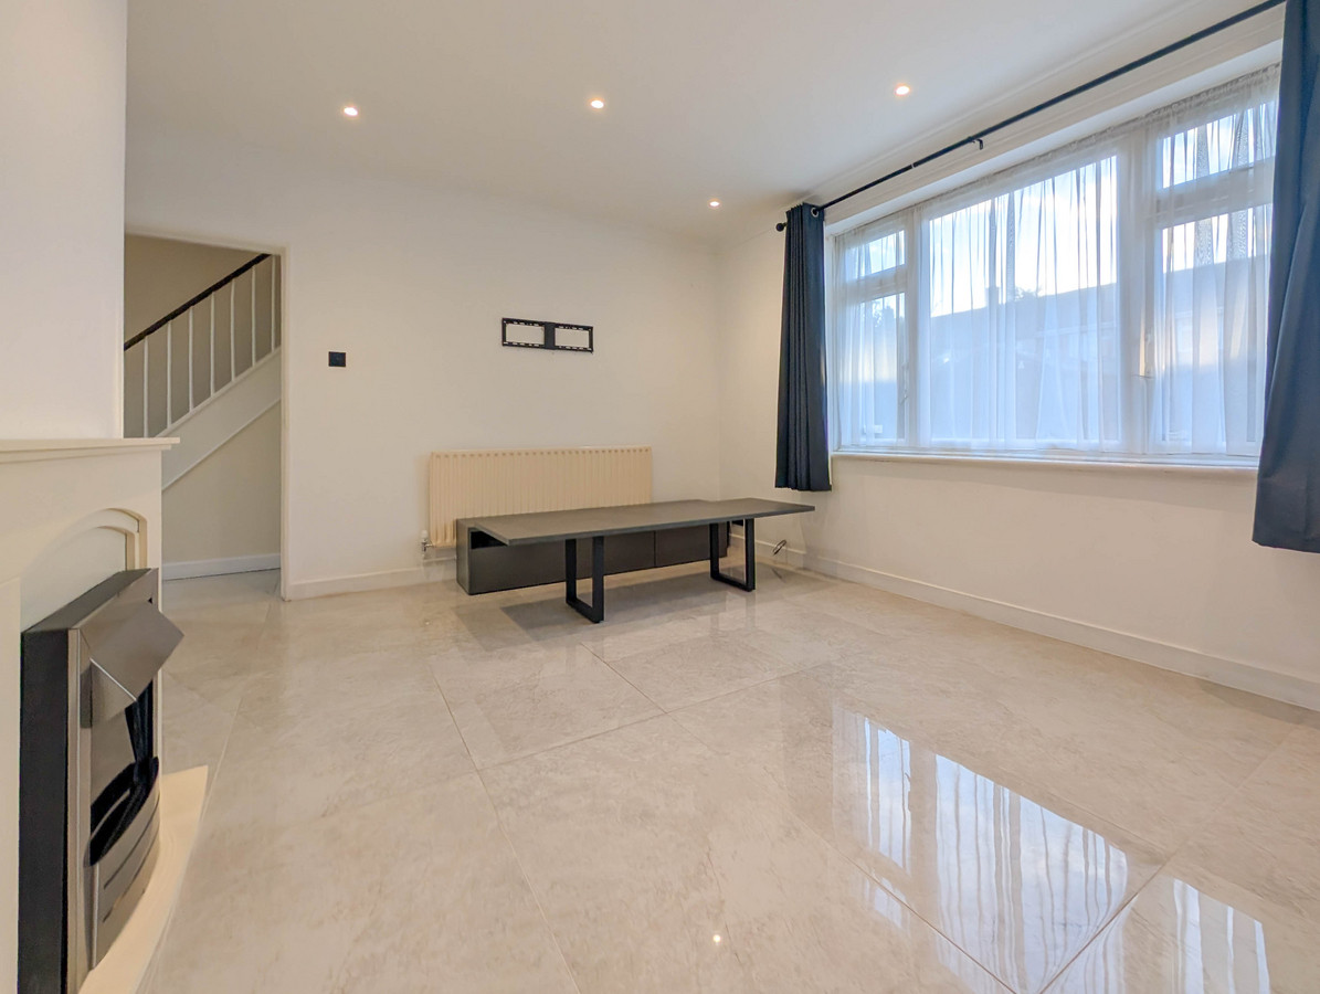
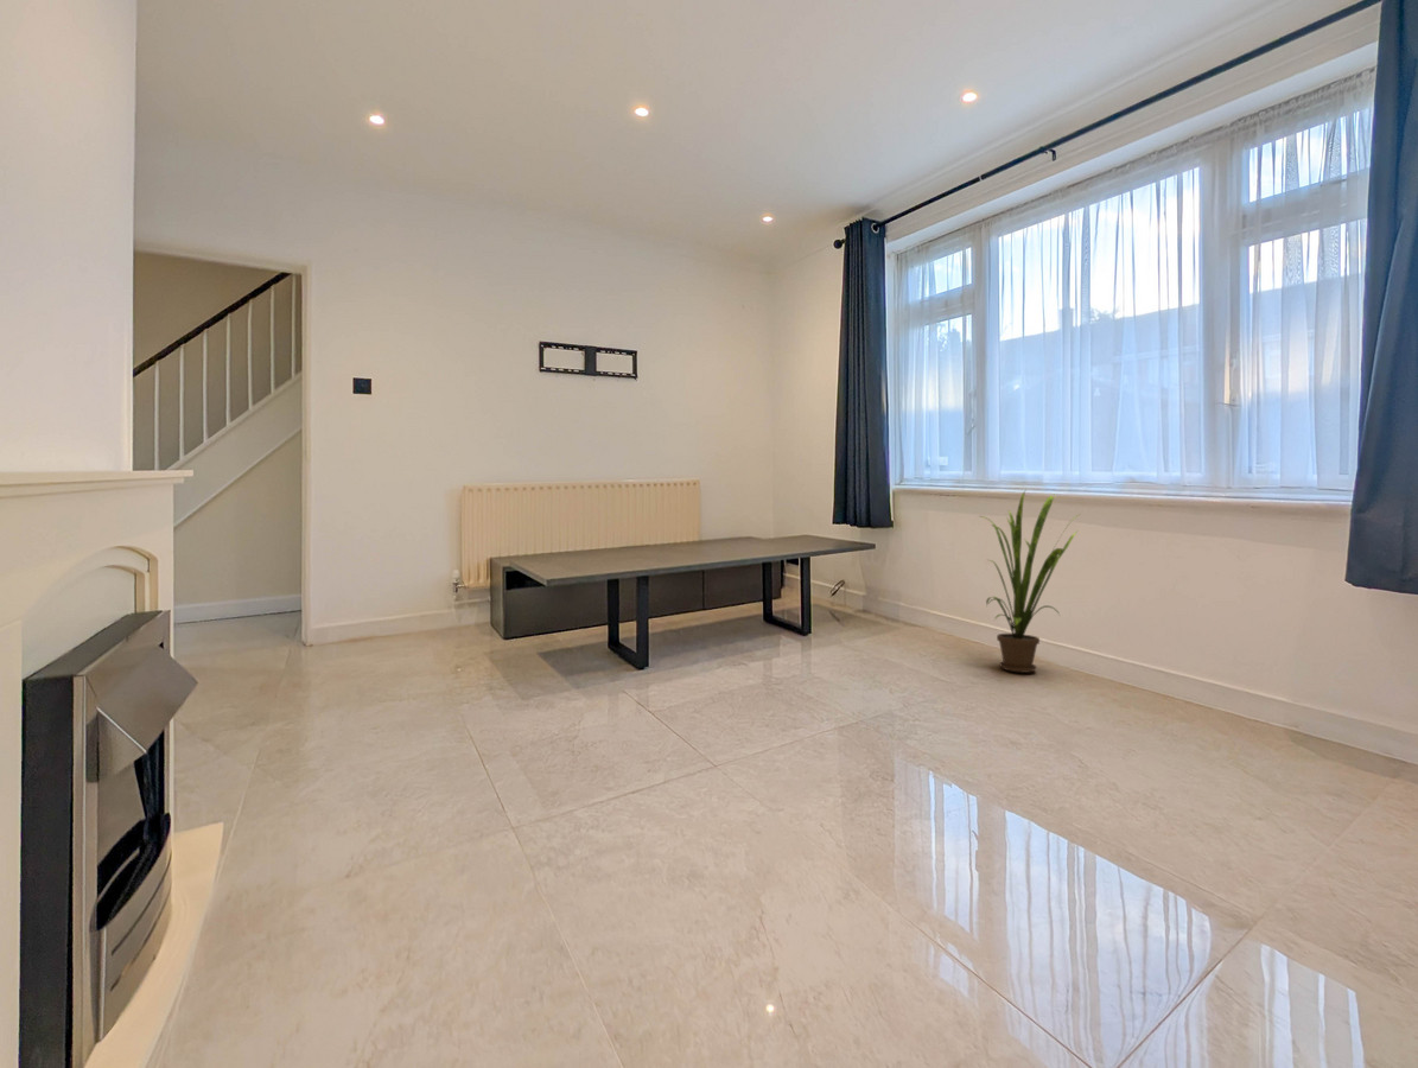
+ house plant [979,490,1080,674]
